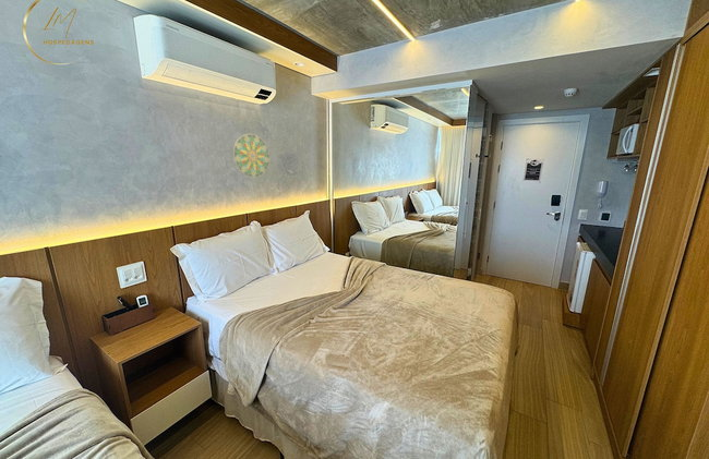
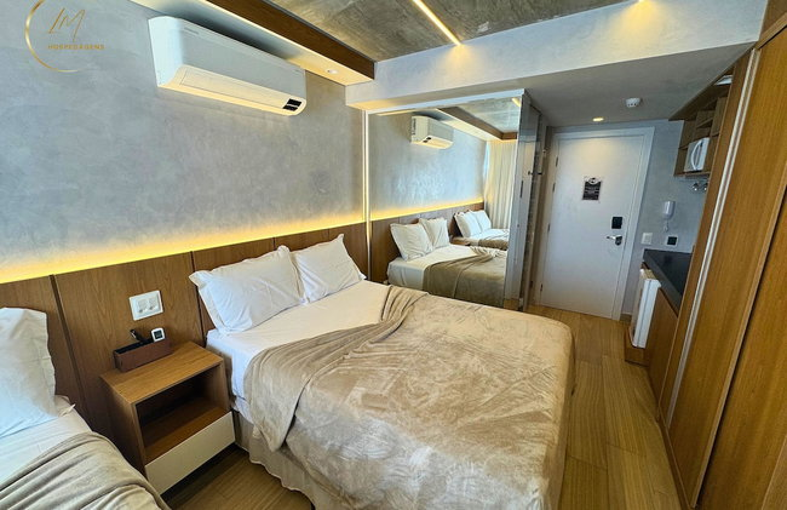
- decorative plate [232,133,271,179]
